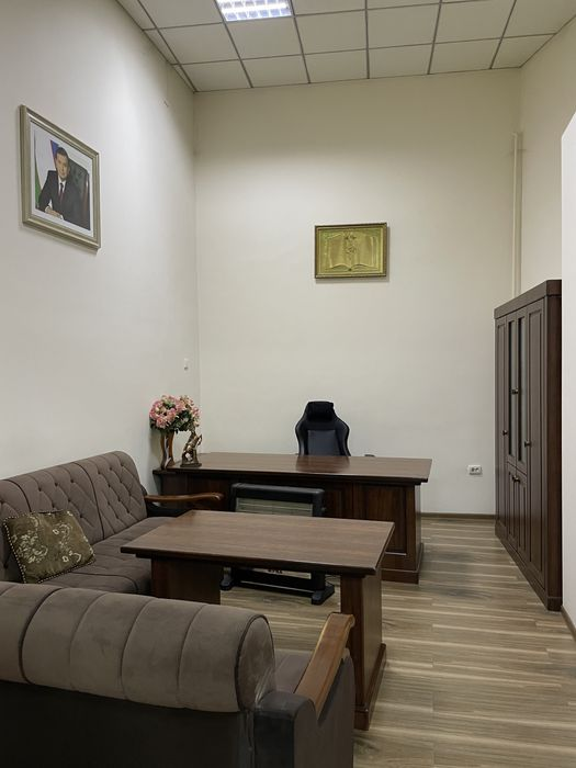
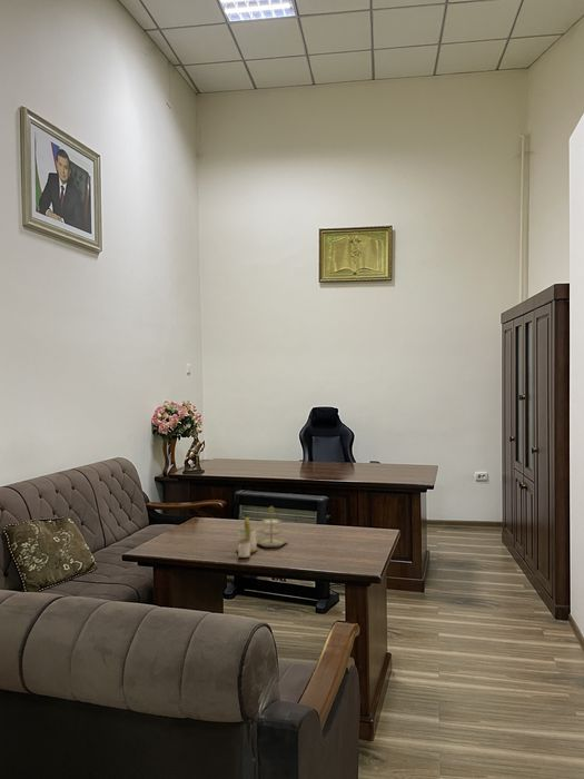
+ tea set [235,505,289,559]
